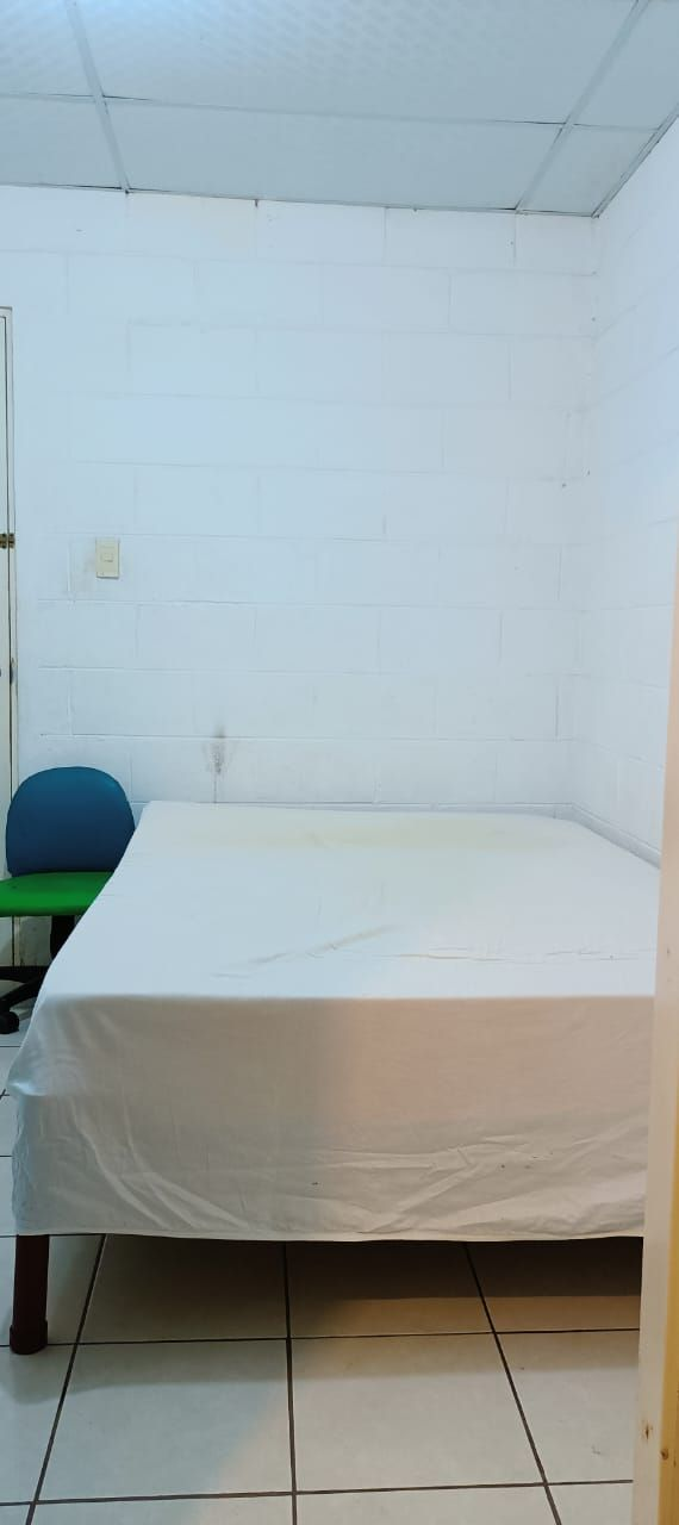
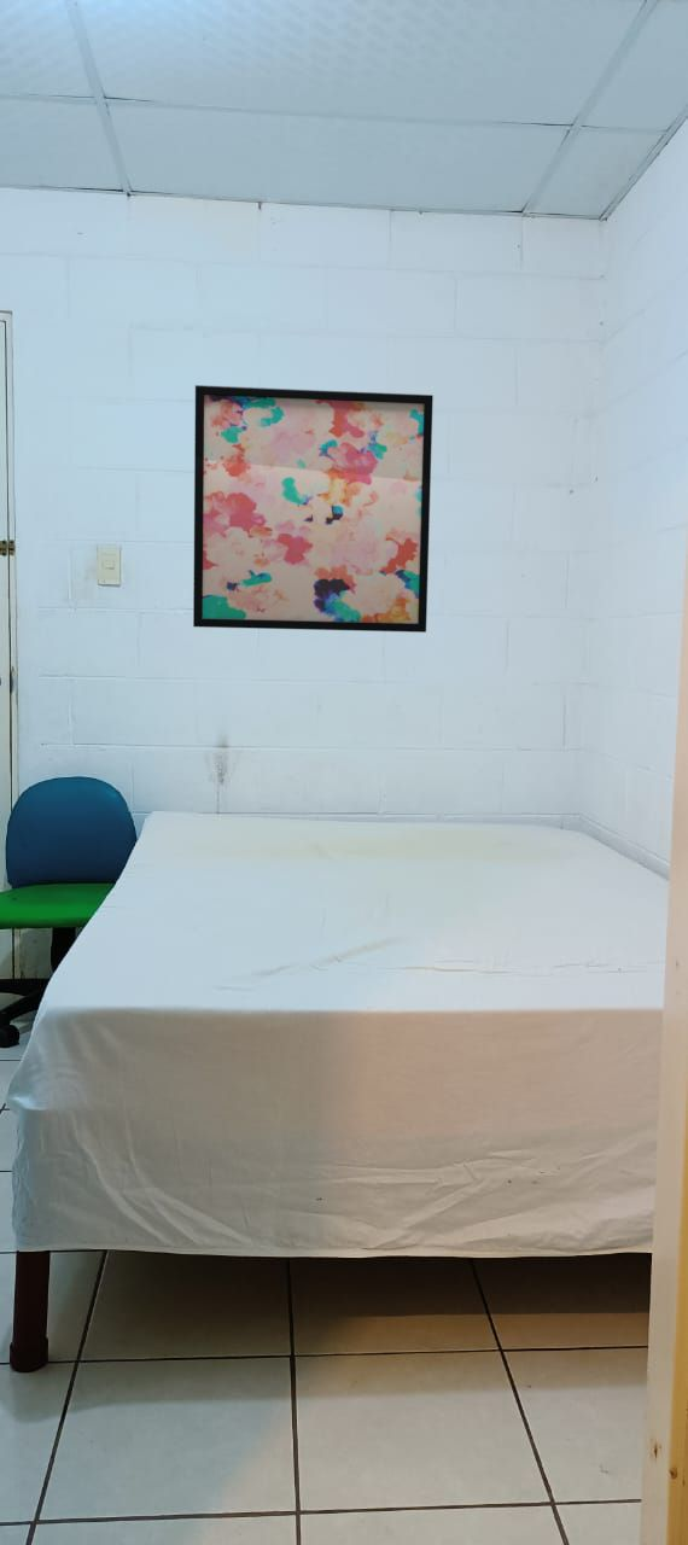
+ wall art [192,384,435,634]
